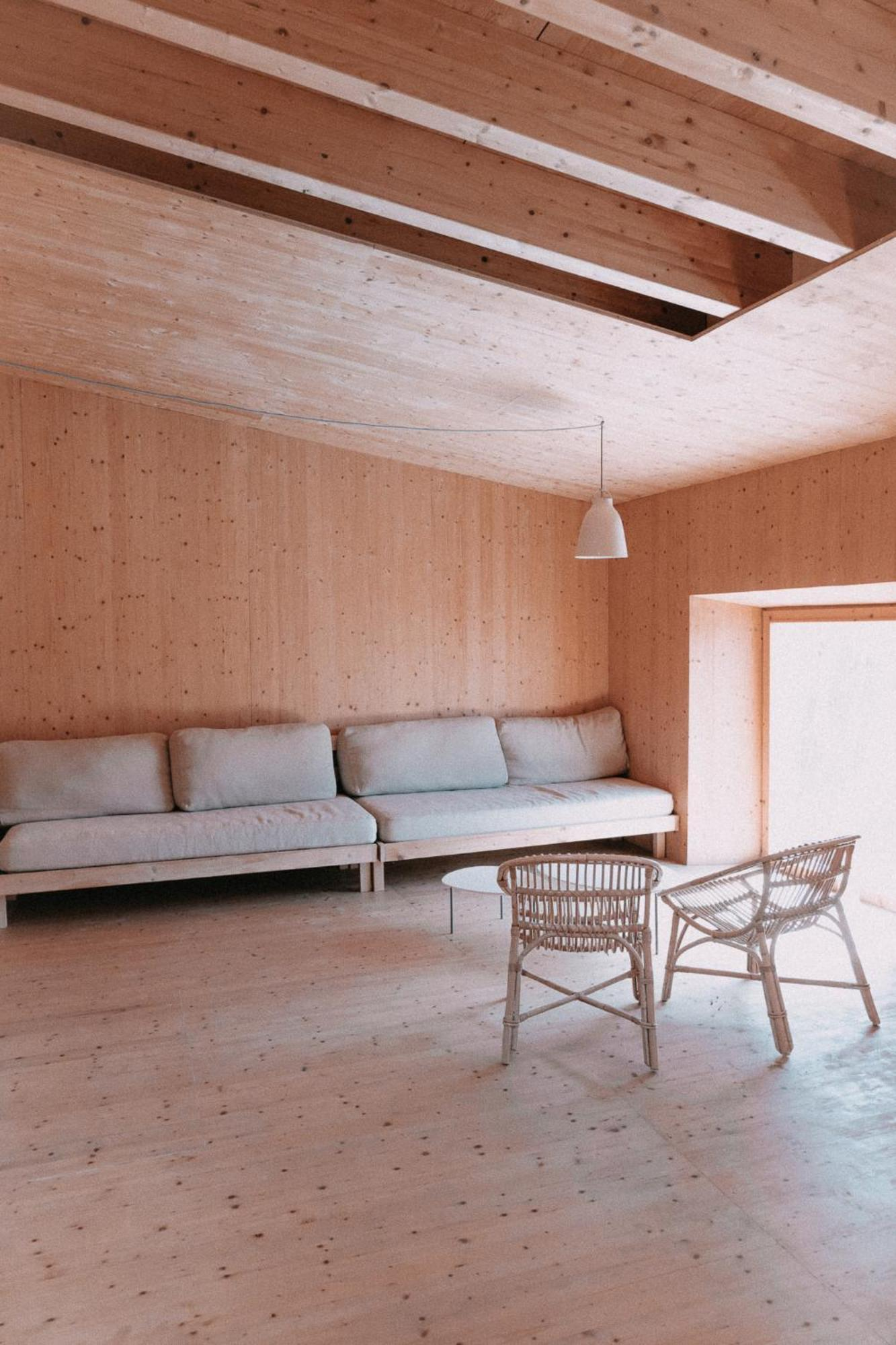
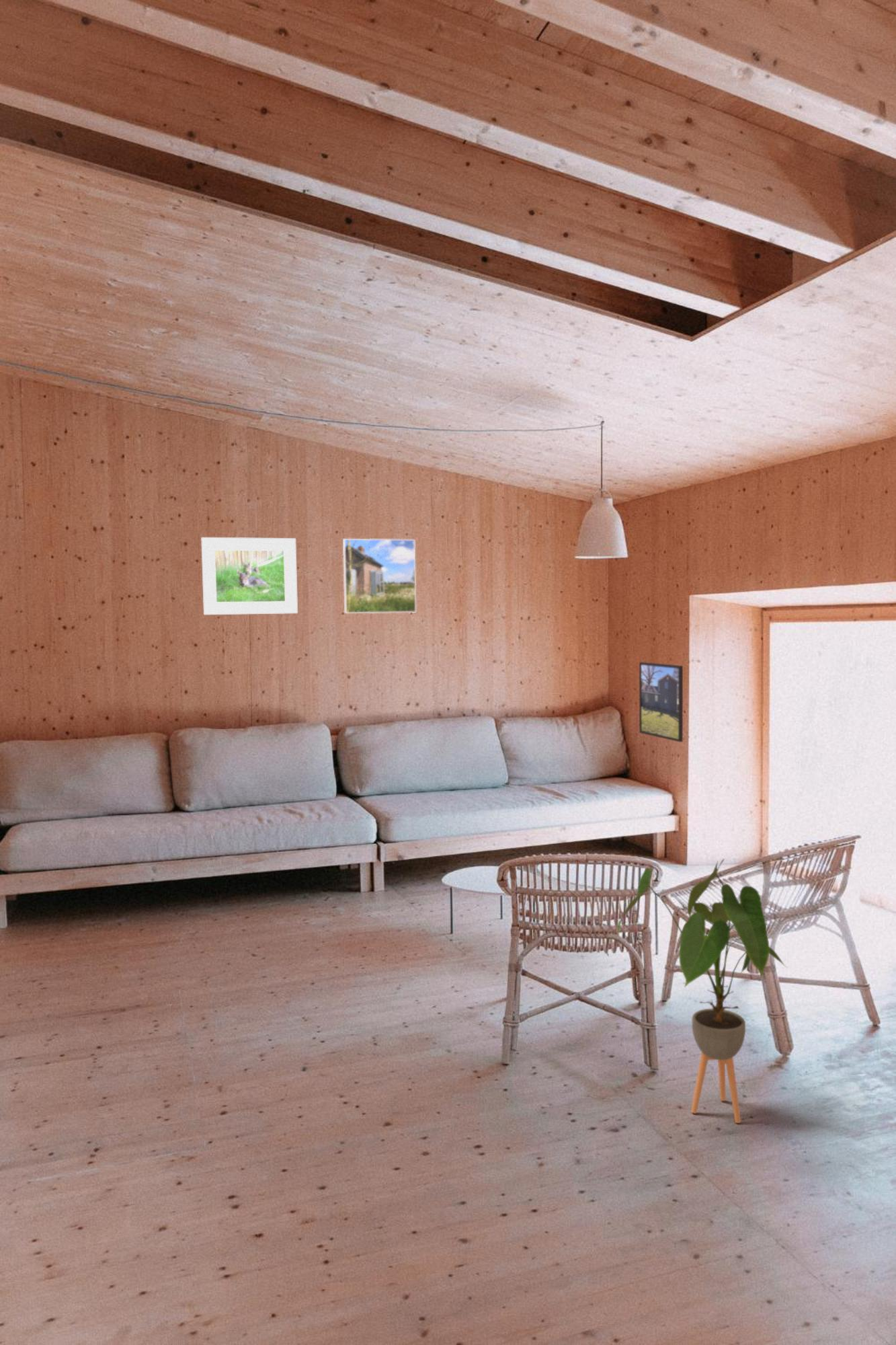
+ house plant [616,858,788,1124]
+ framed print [342,538,417,614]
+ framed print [200,537,298,615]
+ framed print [639,661,684,742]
